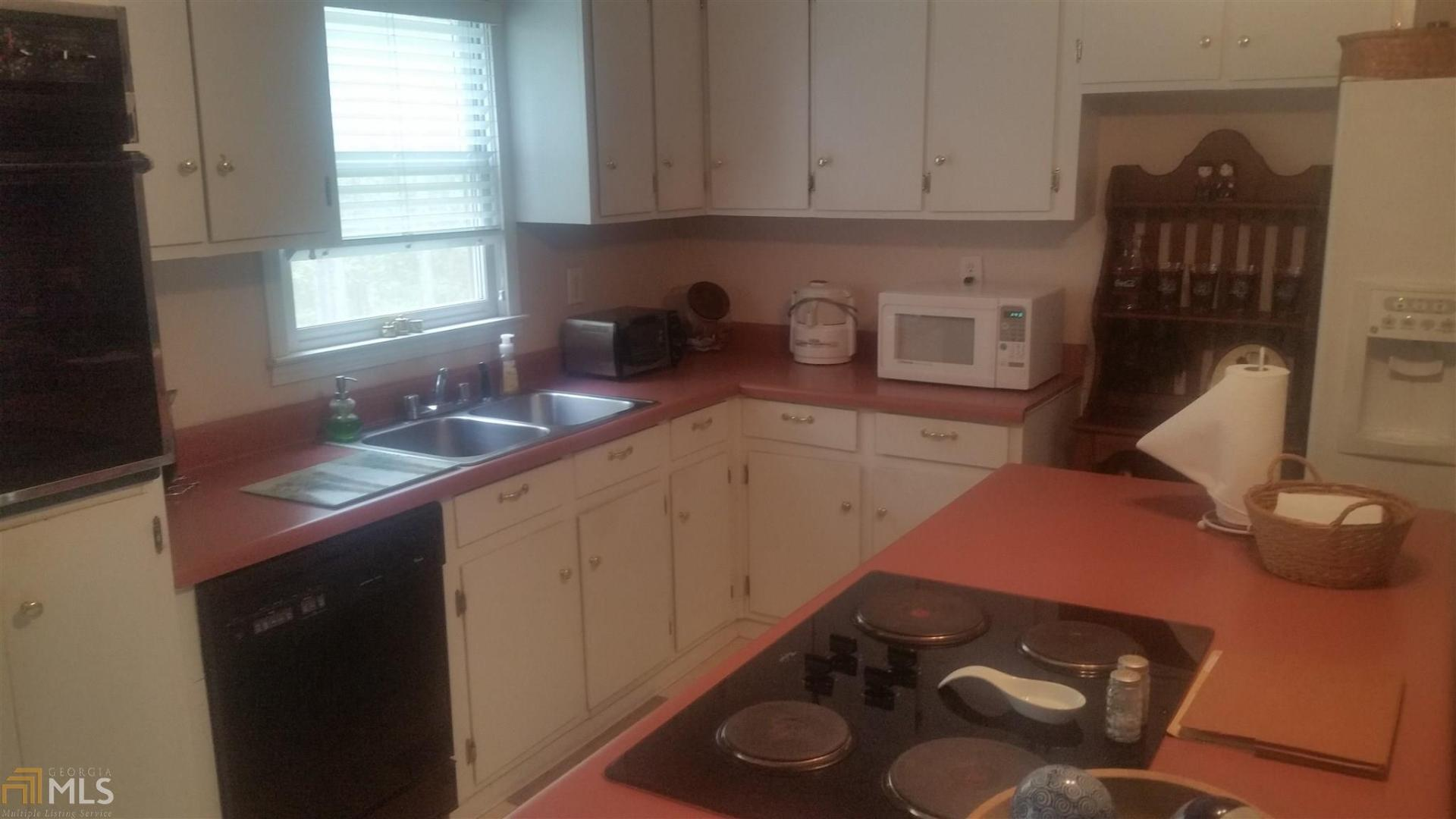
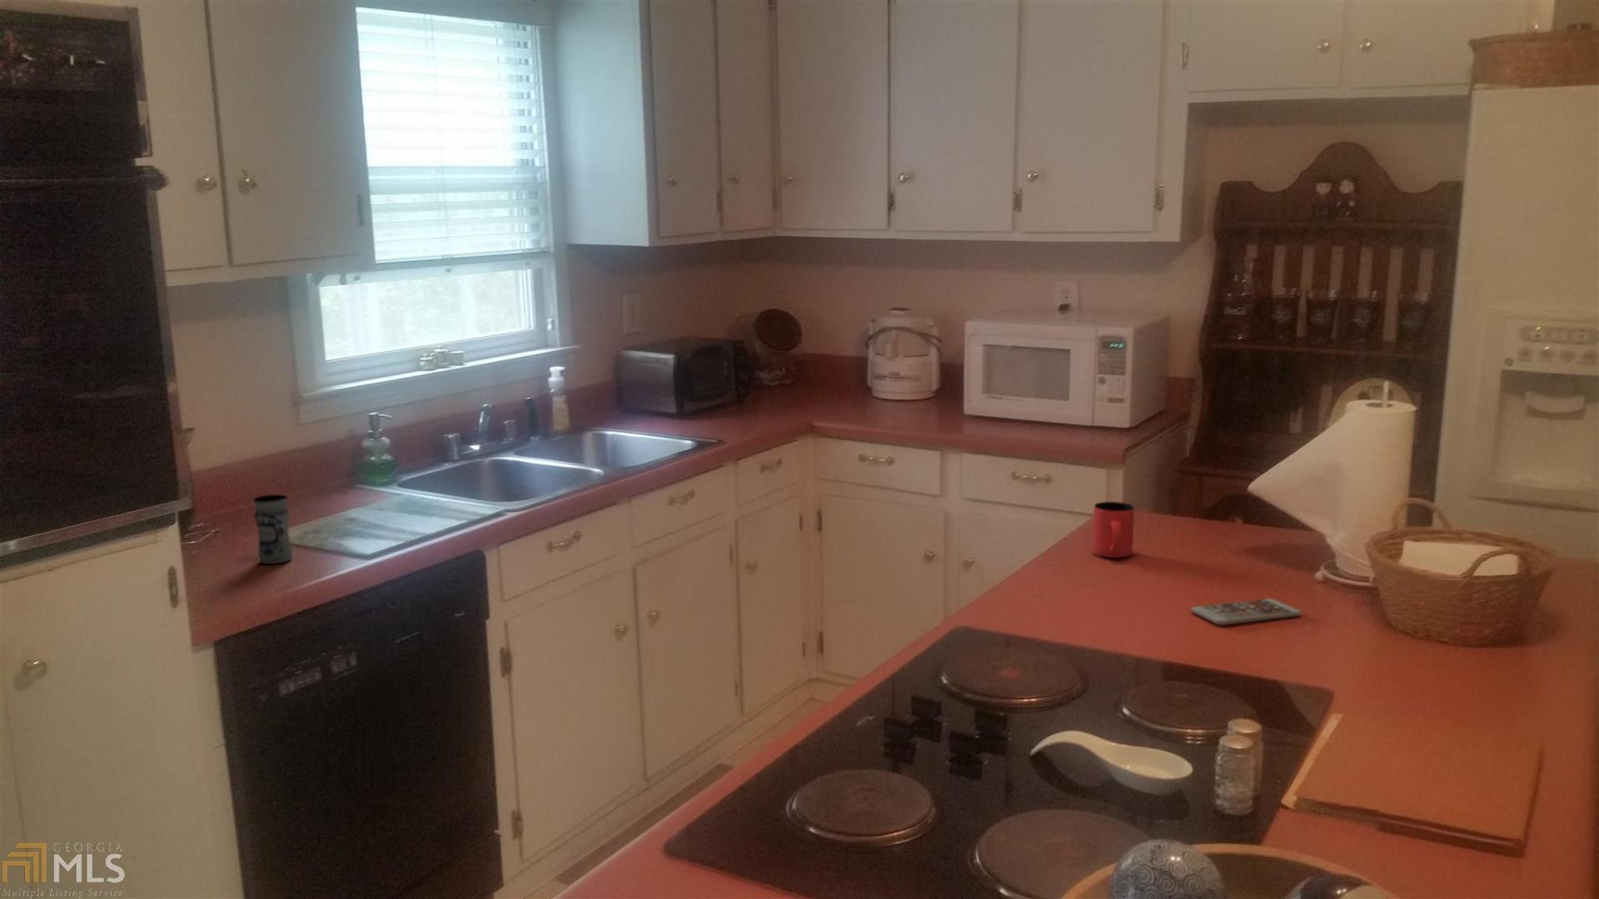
+ jar [253,494,293,564]
+ smartphone [1190,597,1301,626]
+ cup [1092,502,1136,559]
